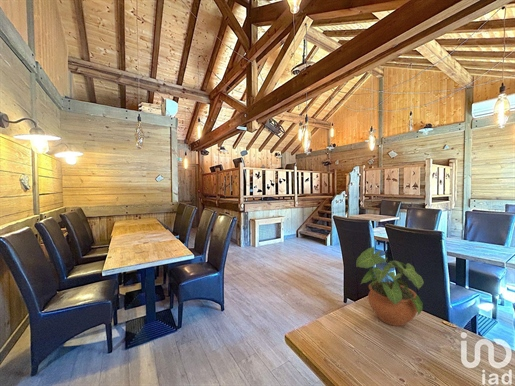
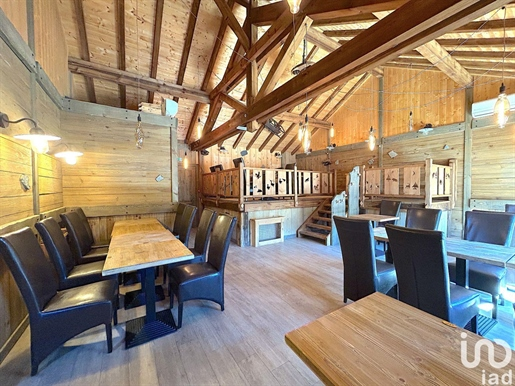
- potted plant [355,246,425,327]
